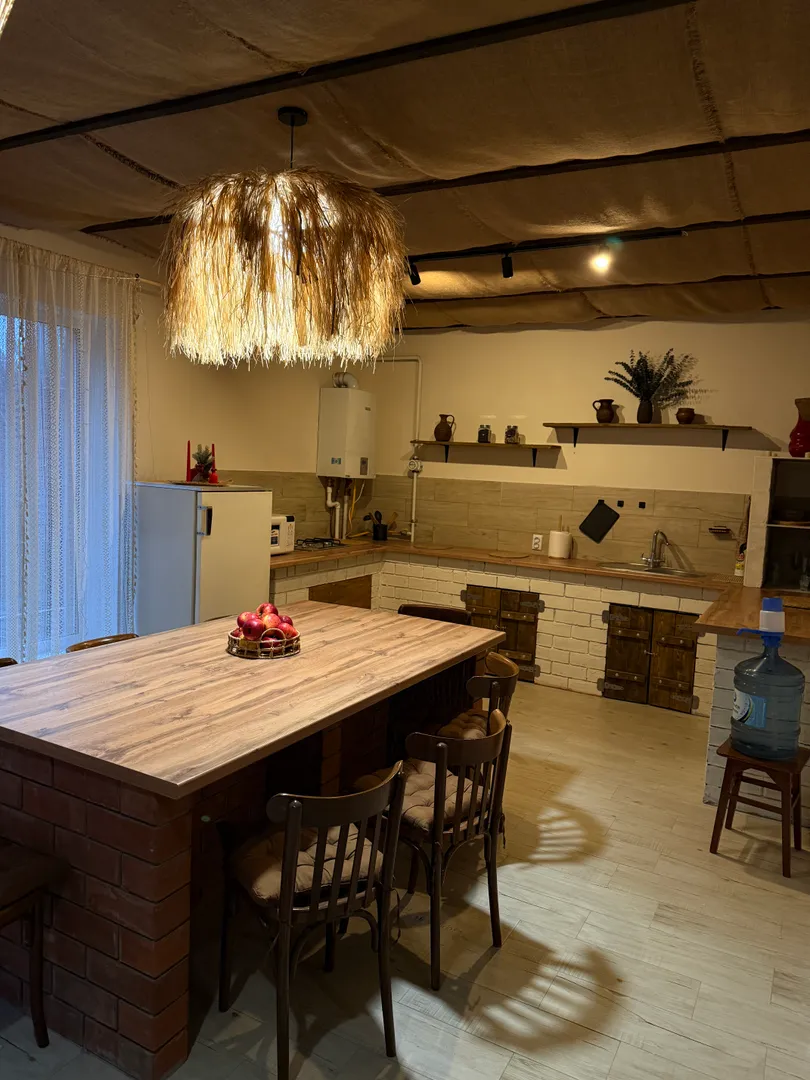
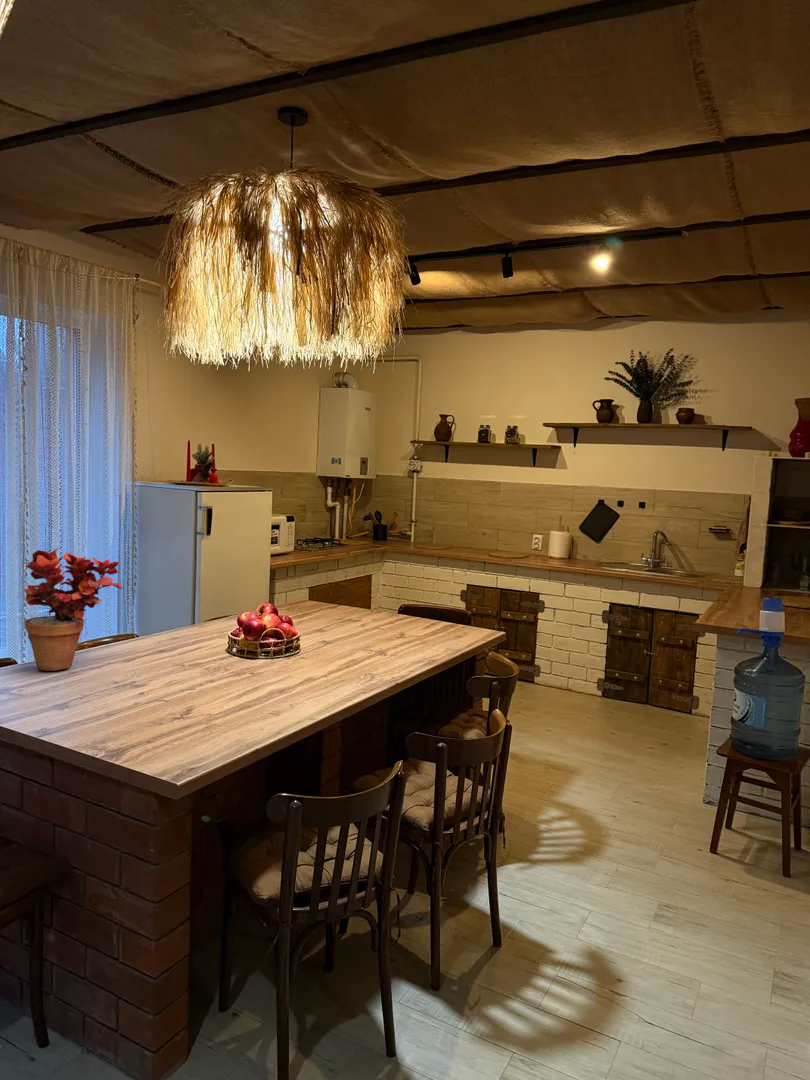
+ potted plant [23,547,123,672]
